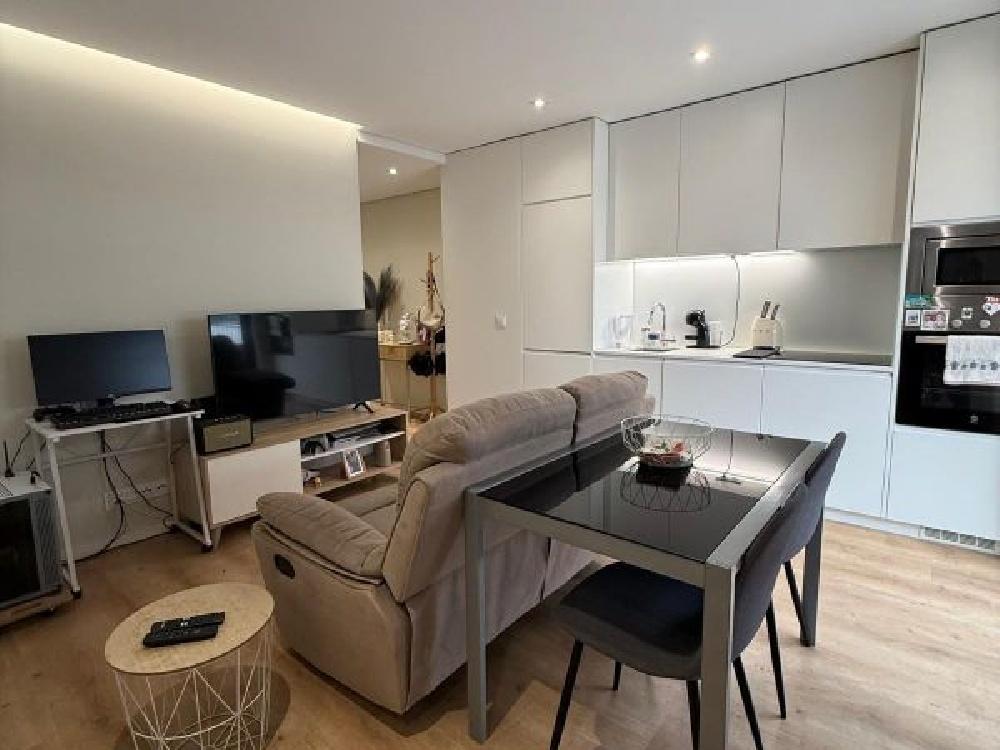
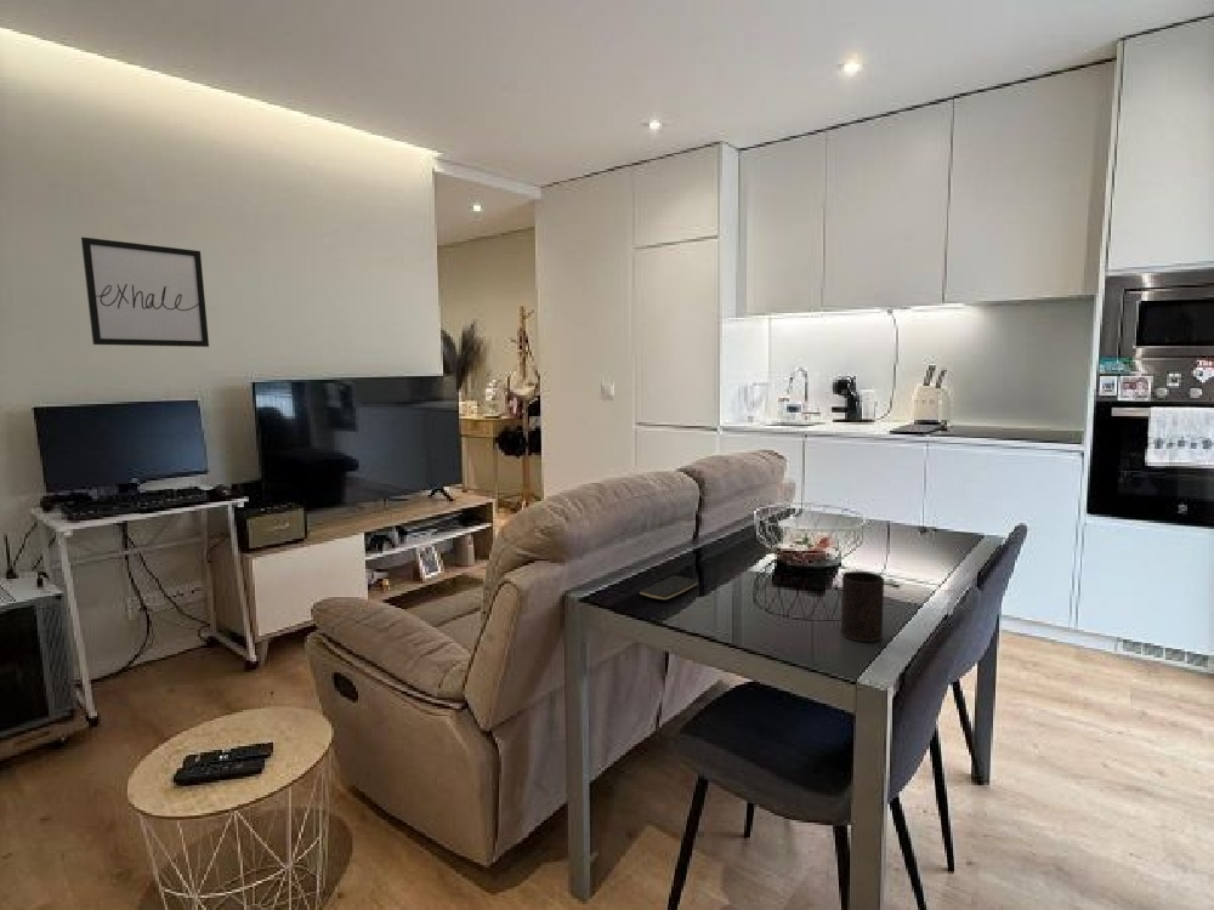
+ wall art [80,235,210,348]
+ cup [840,570,885,643]
+ smartphone [639,574,699,601]
